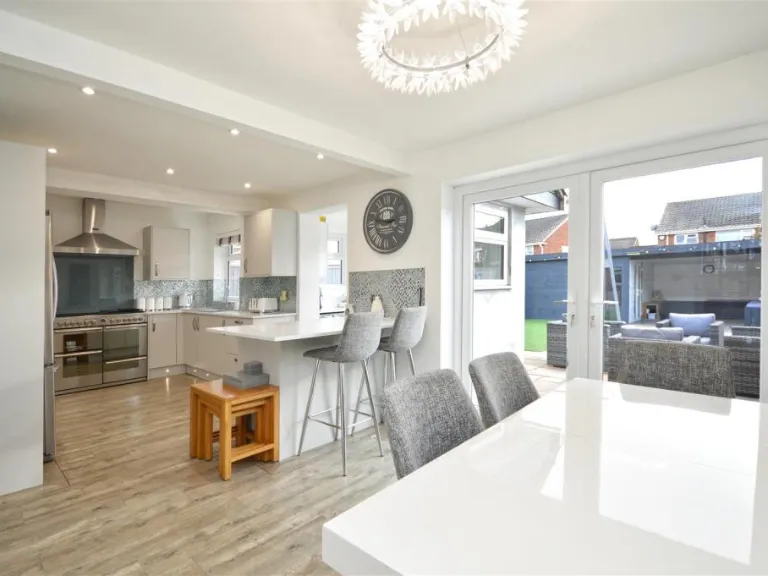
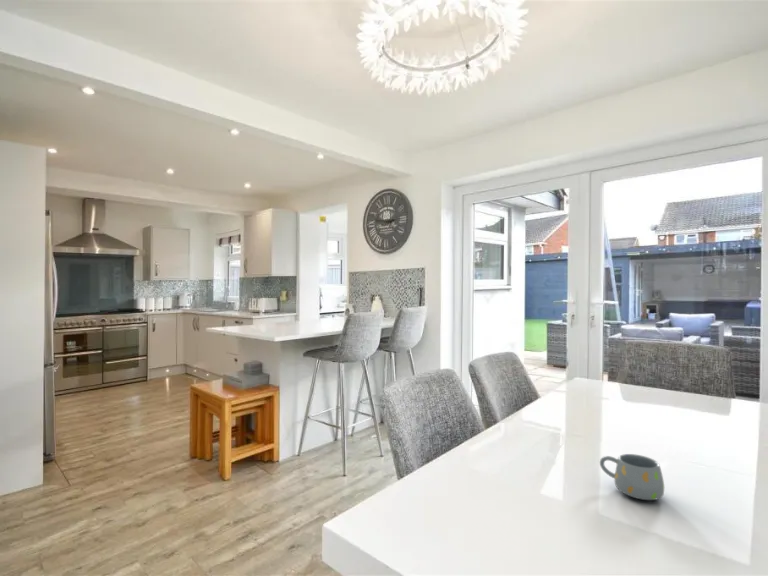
+ mug [599,453,665,501]
